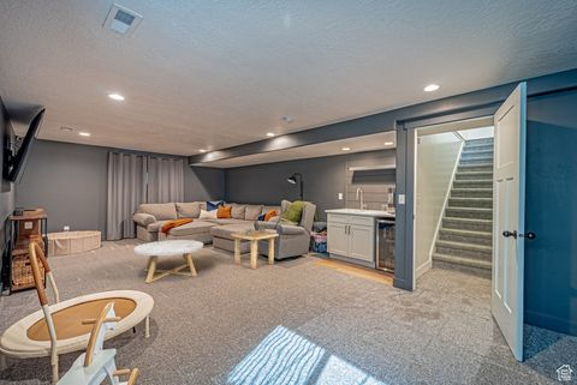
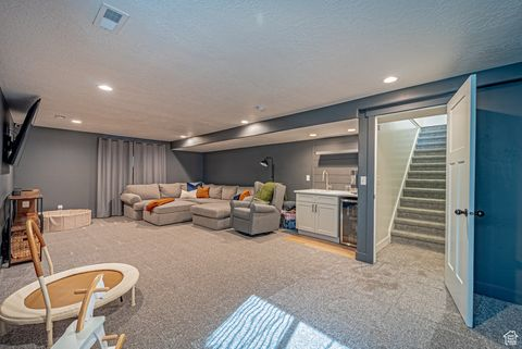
- side table [230,225,280,270]
- coffee table [133,239,204,284]
